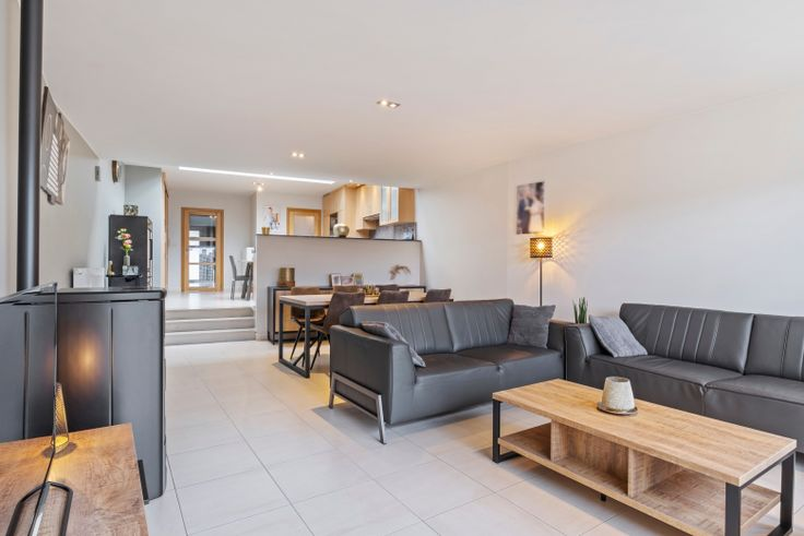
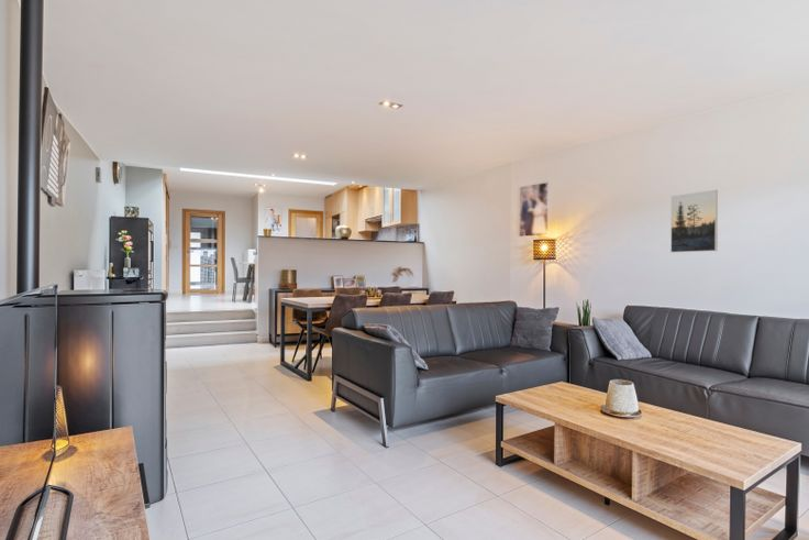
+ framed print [669,189,719,253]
